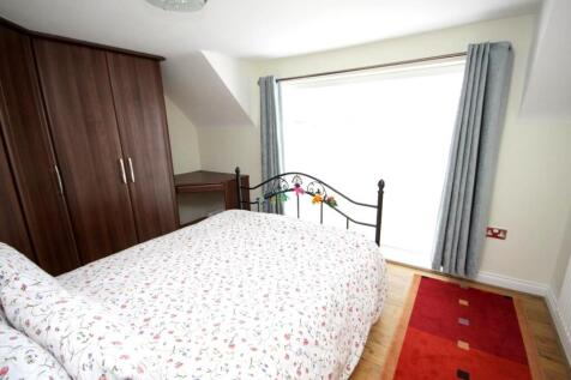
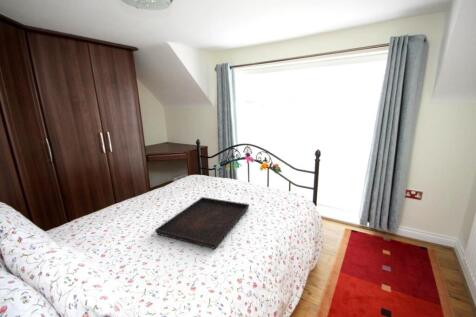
+ serving tray [154,196,250,250]
